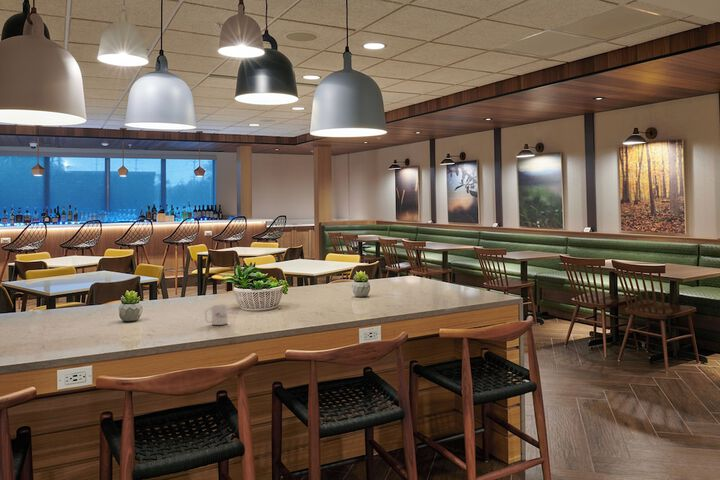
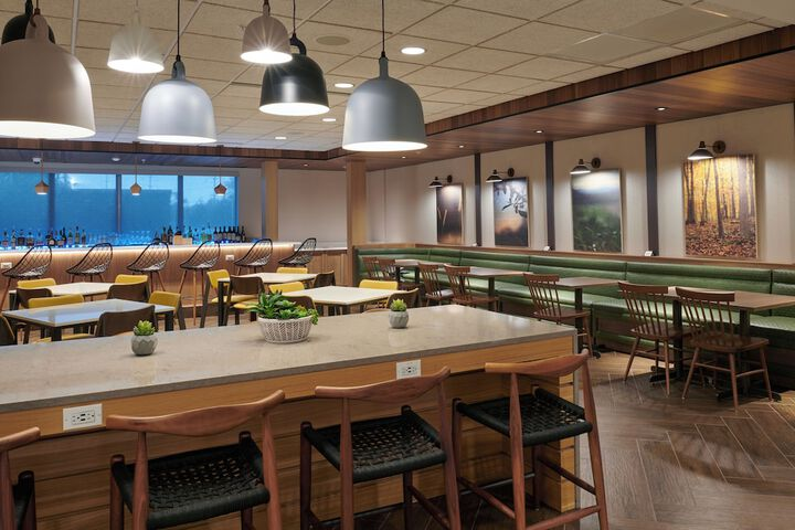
- mug [204,304,229,326]
